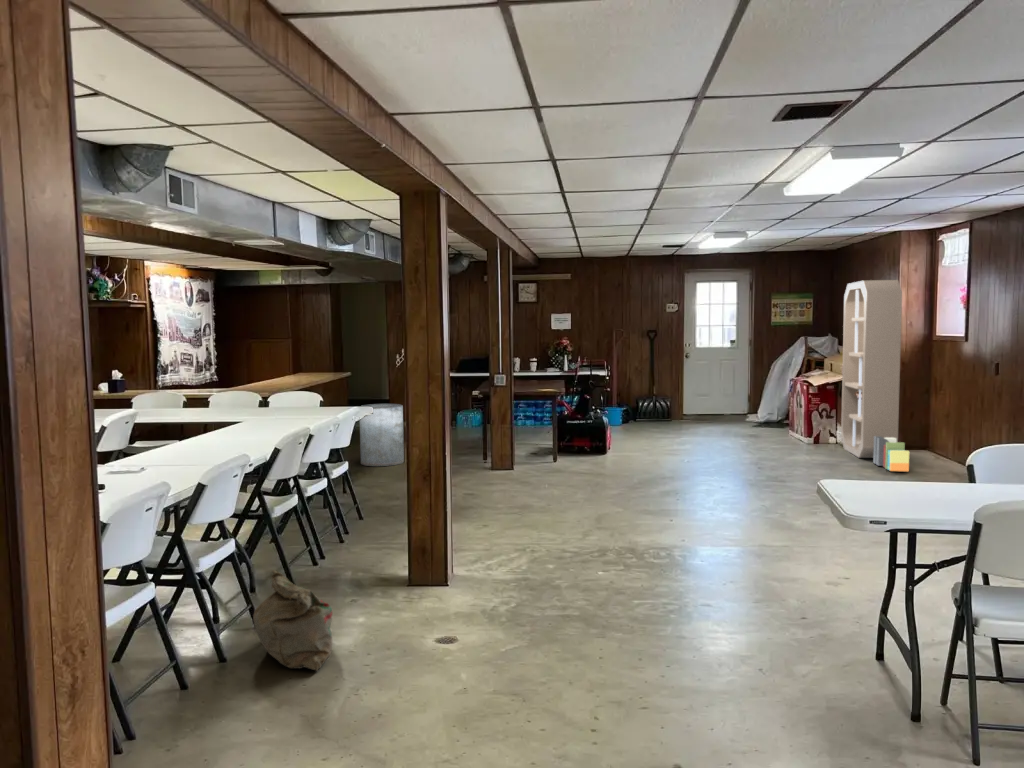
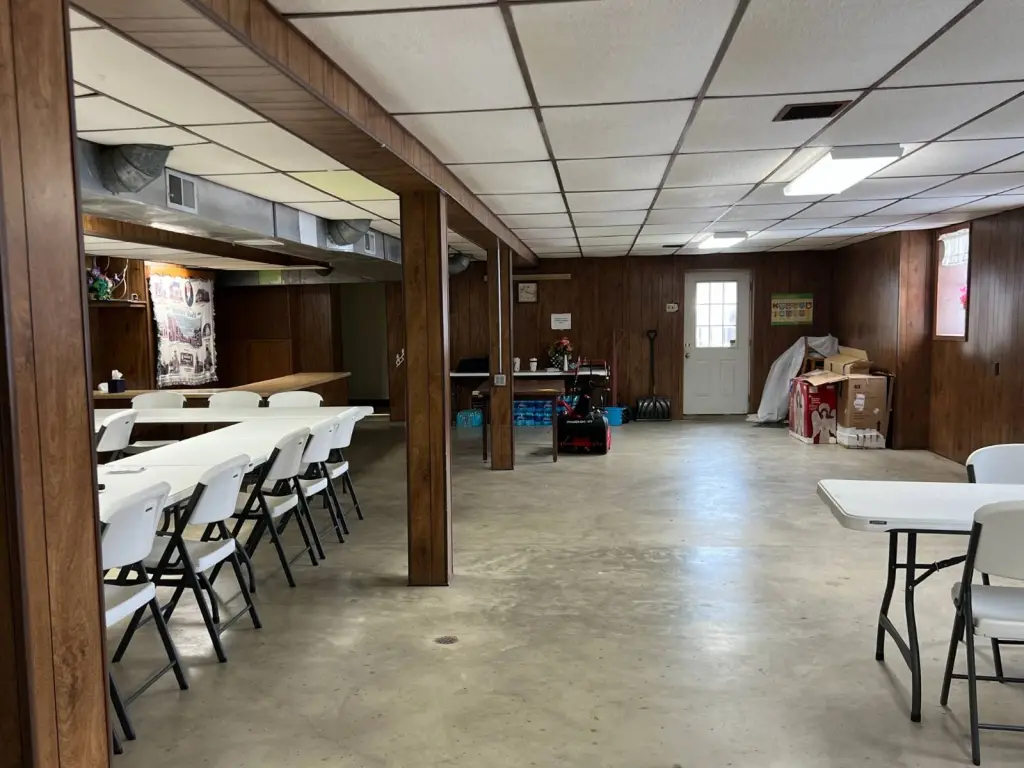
- bookcase [840,279,910,472]
- bag [252,569,333,673]
- trash can [359,403,405,467]
